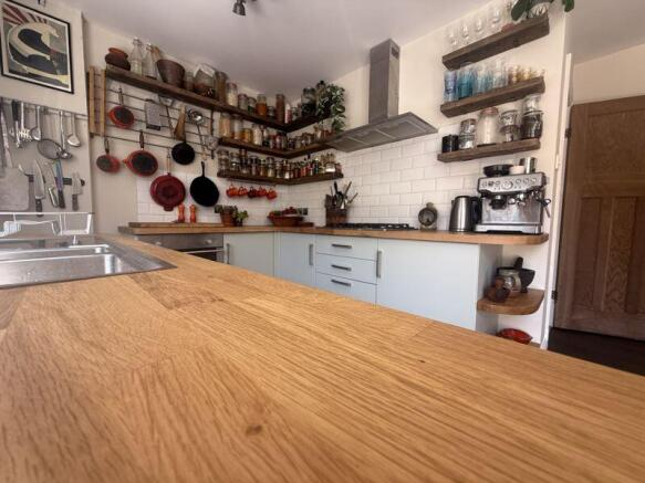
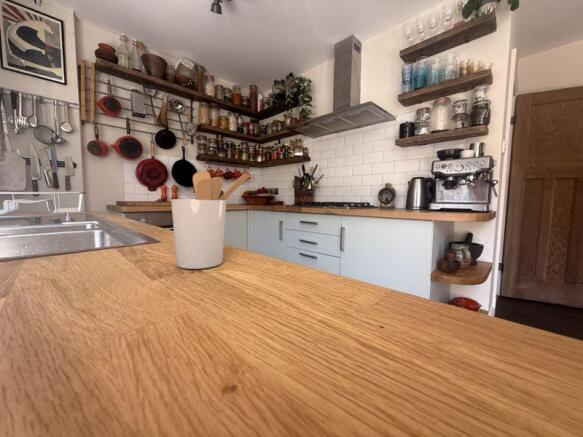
+ utensil holder [170,170,251,270]
